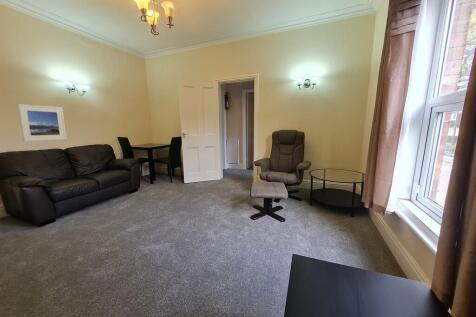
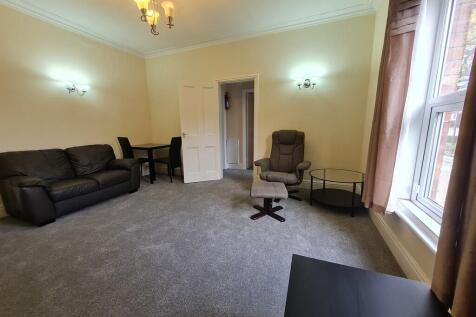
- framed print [17,103,67,142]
